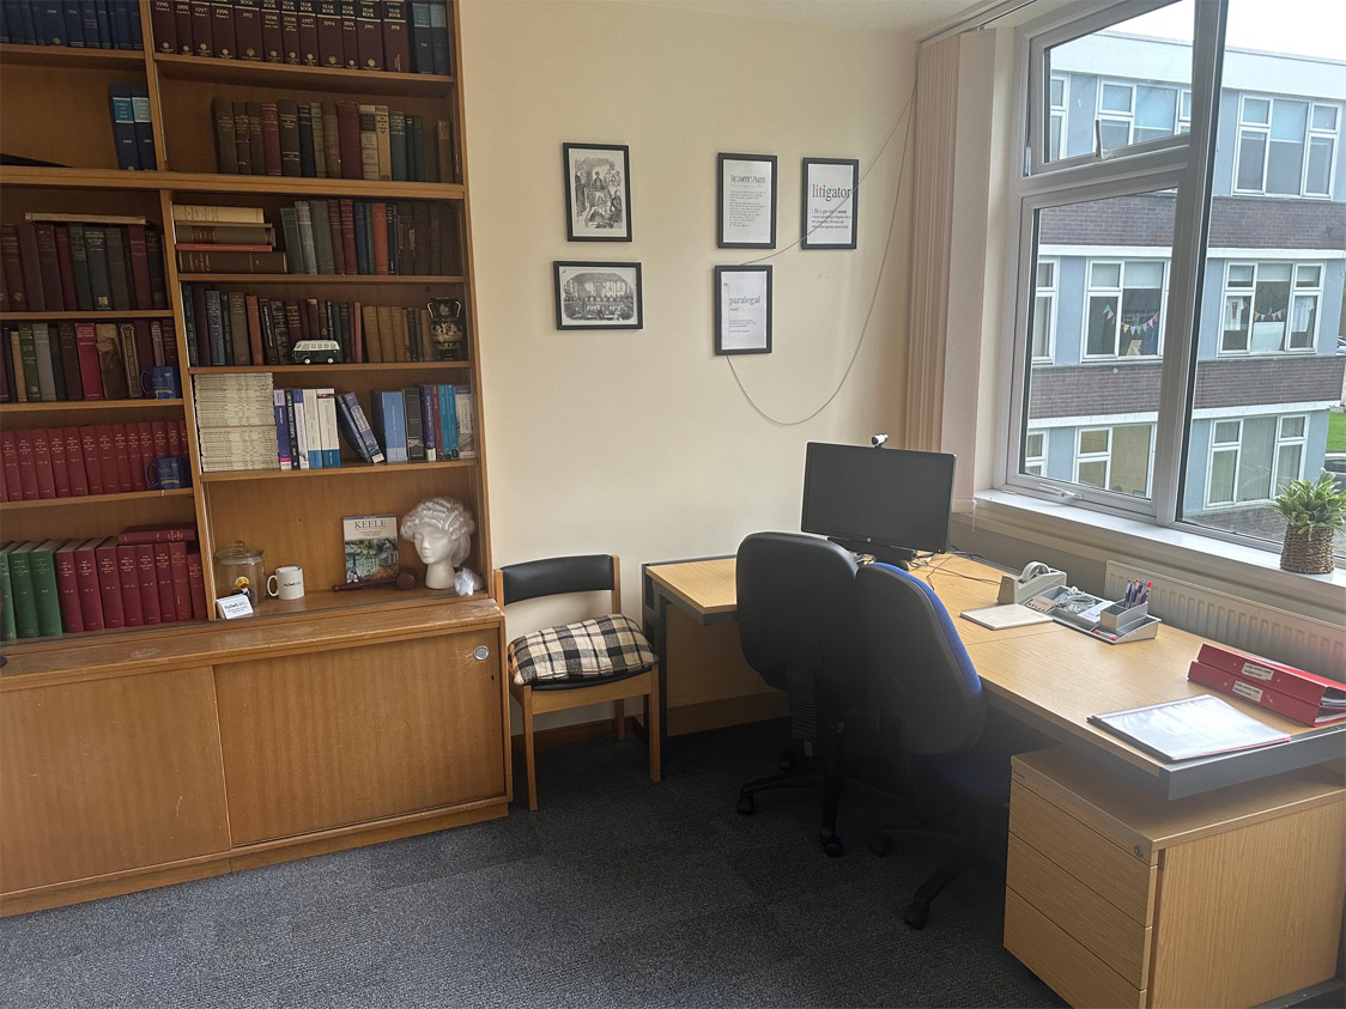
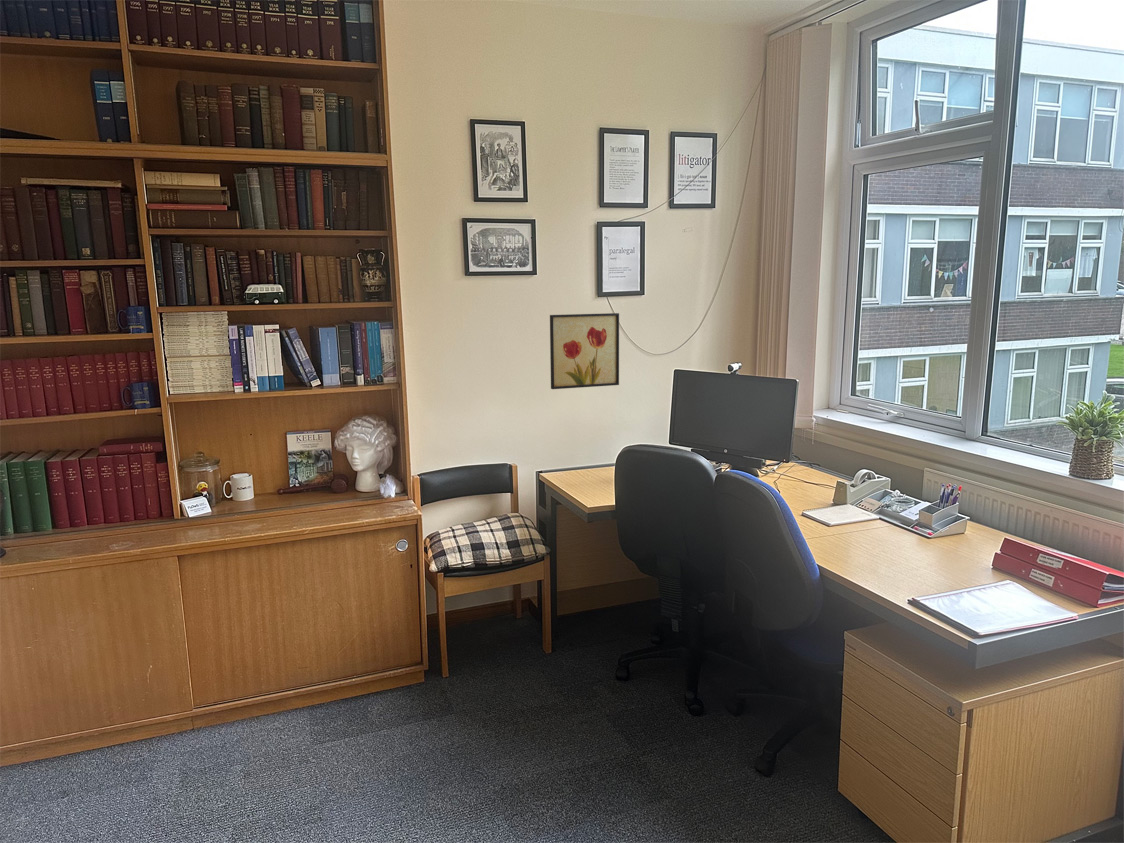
+ wall art [549,312,620,390]
